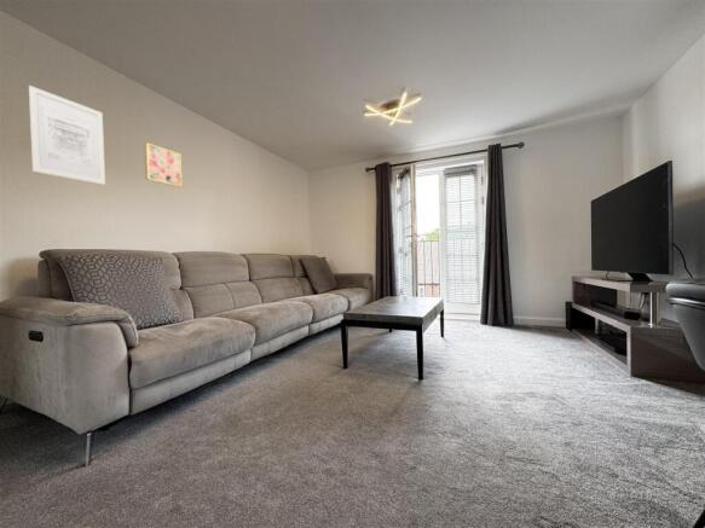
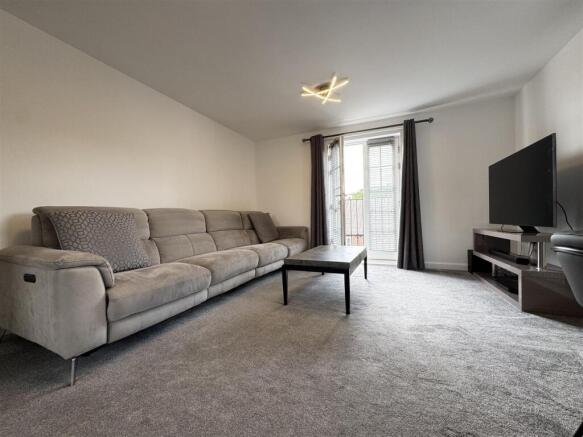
- wall art [143,141,184,188]
- wall art [28,85,106,186]
